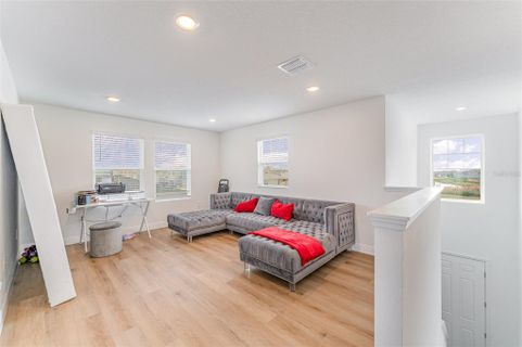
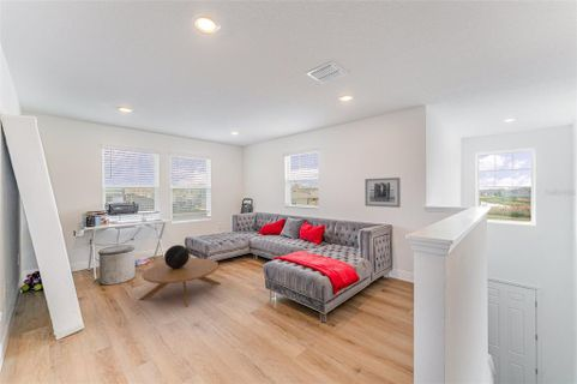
+ decorative globe [163,244,191,269]
+ wall art [363,176,402,209]
+ coffee table [138,257,221,308]
